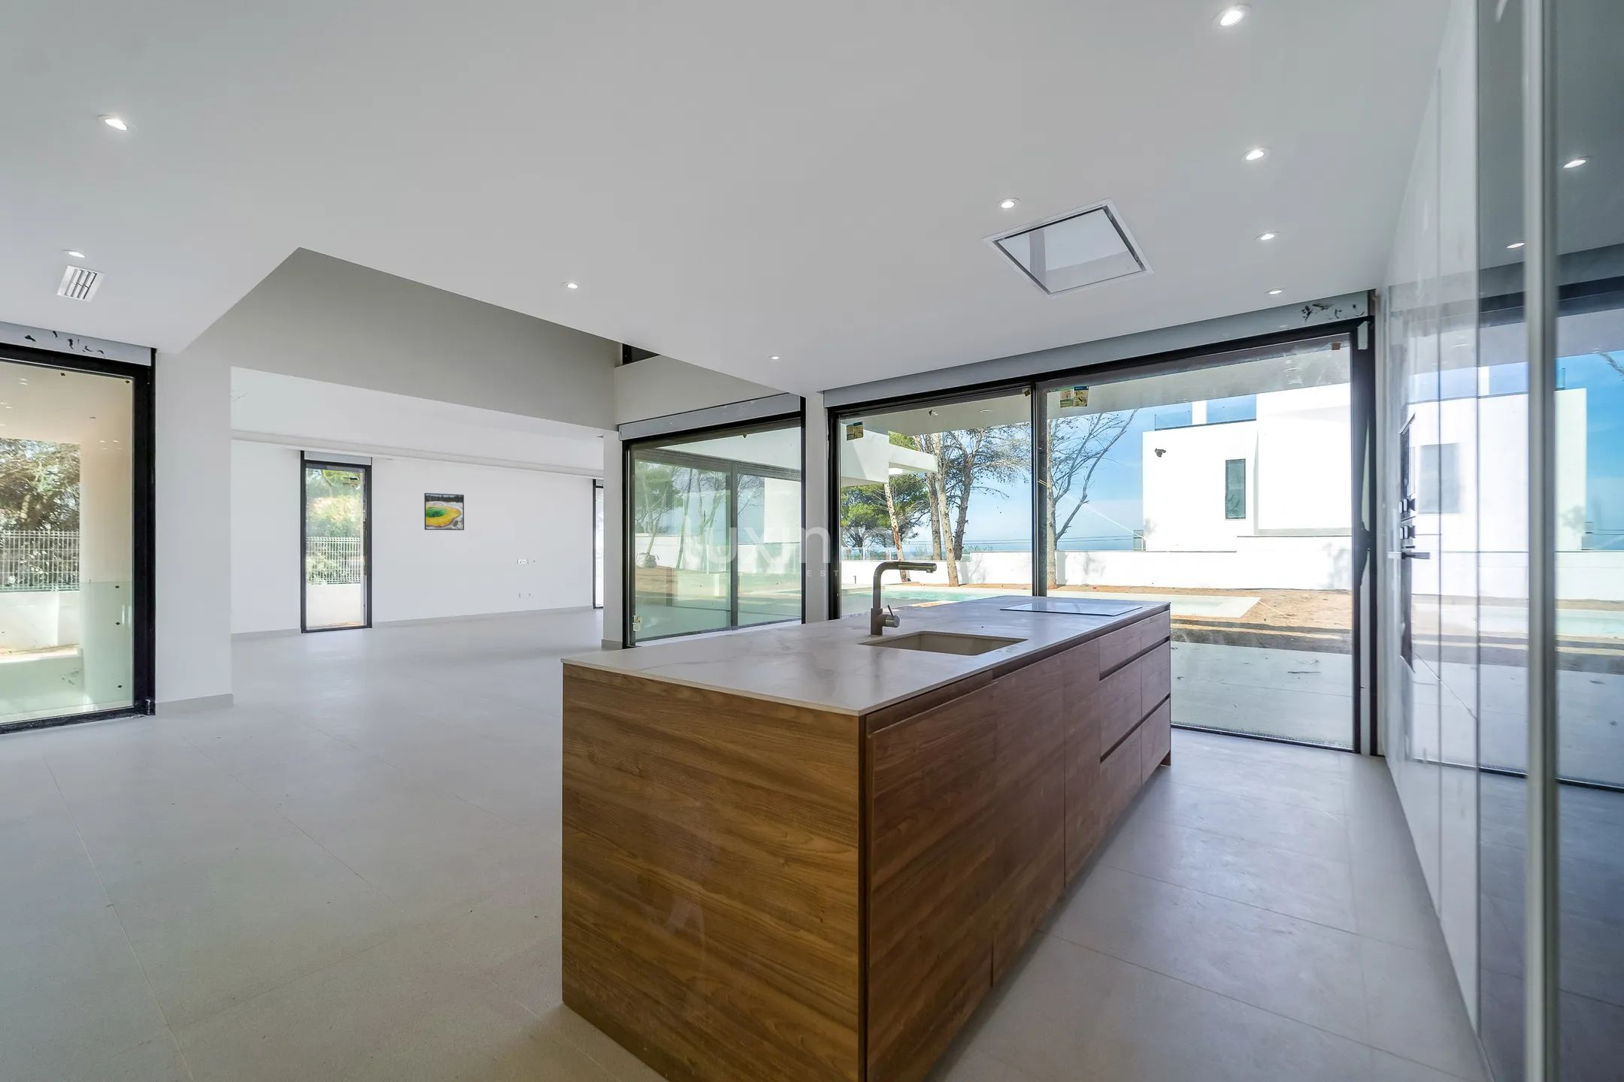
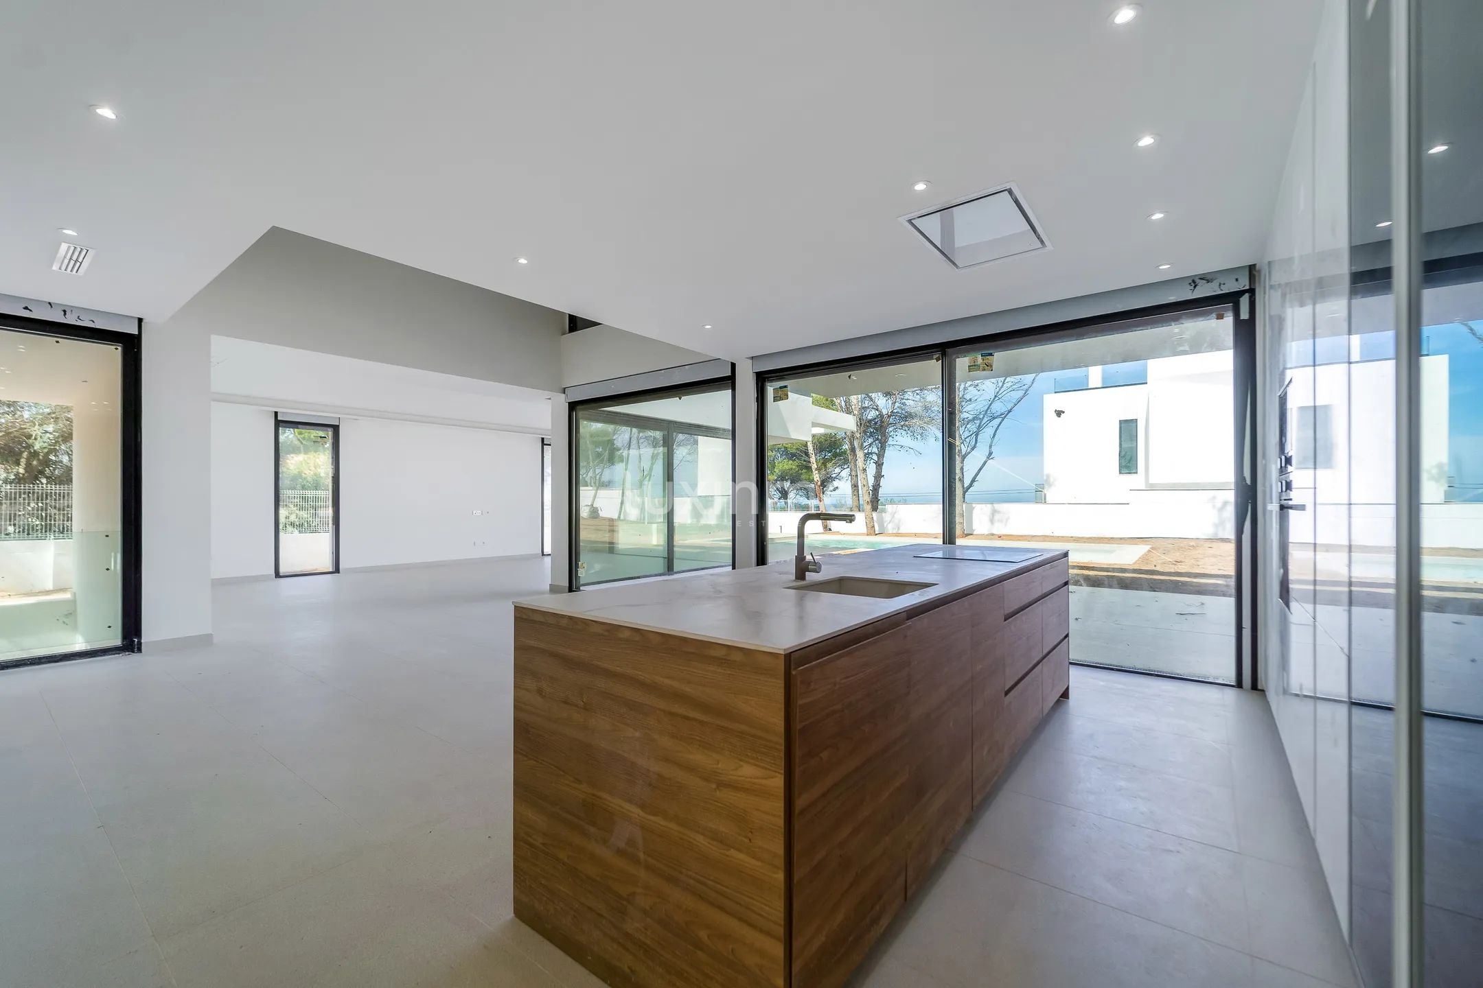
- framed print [423,493,465,531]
